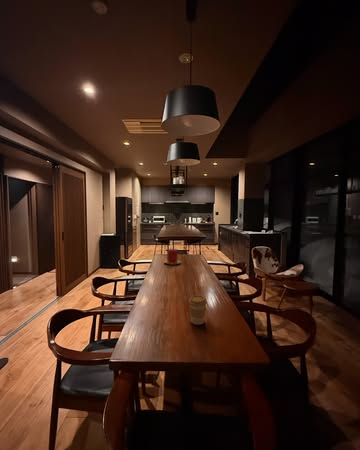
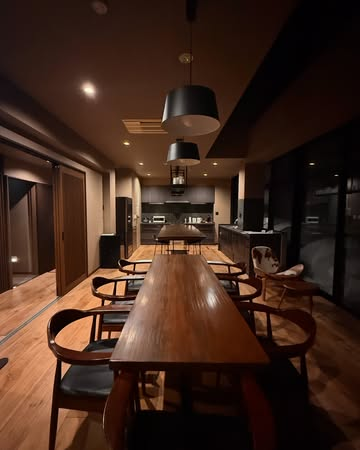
- coffee cup [188,294,208,326]
- candle [163,248,182,266]
